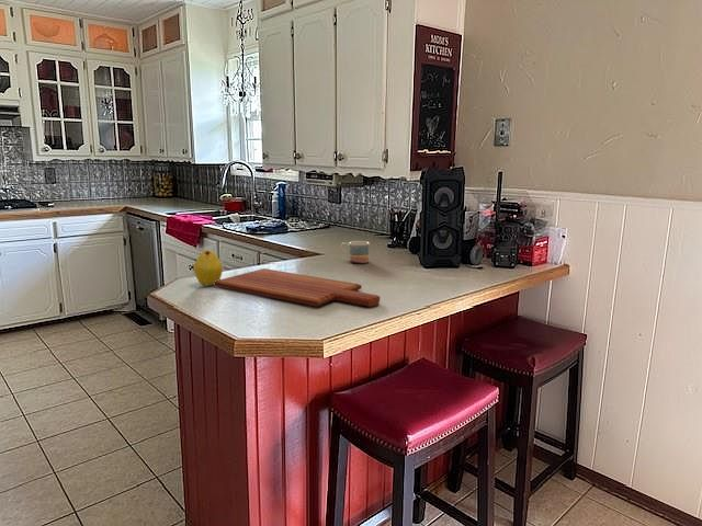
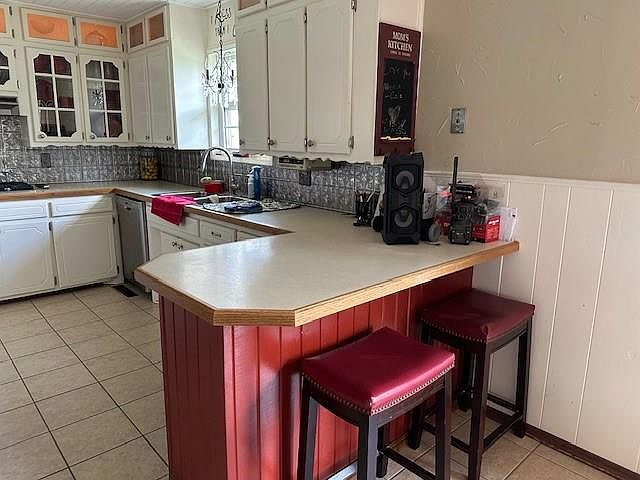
- cutting board [214,267,381,308]
- fruit [192,249,224,287]
- mug [340,240,371,264]
